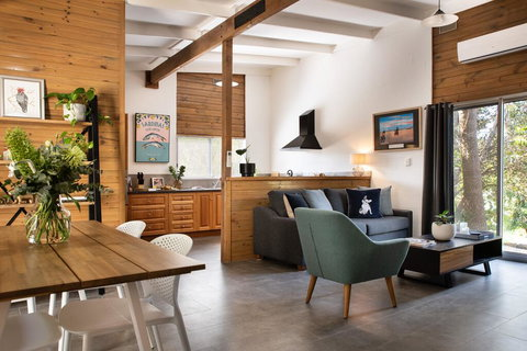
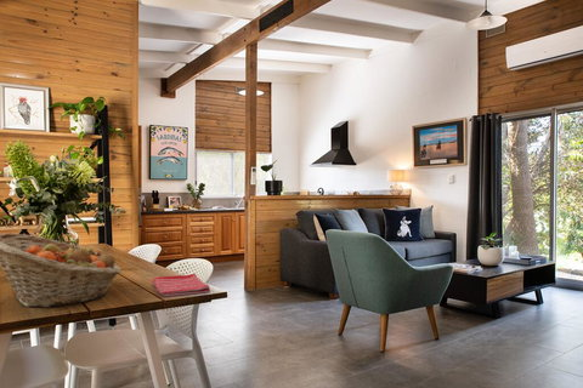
+ fruit basket [0,232,121,309]
+ dish towel [152,273,211,298]
